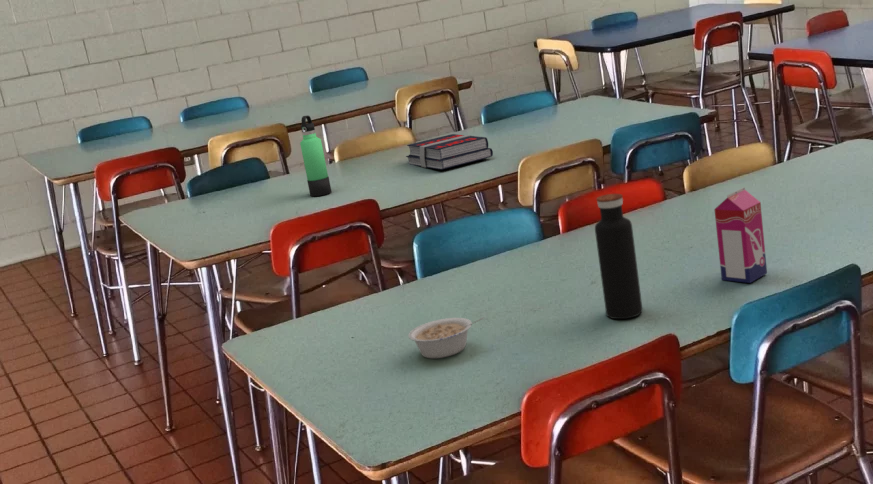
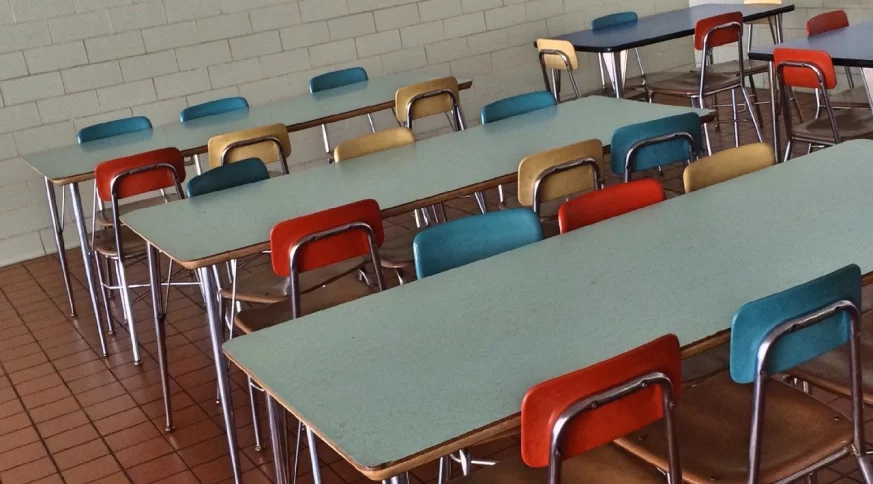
- thermos bottle [299,115,332,197]
- book [405,133,494,171]
- water bottle [594,193,644,320]
- milk carton [713,186,768,284]
- legume [407,316,485,359]
